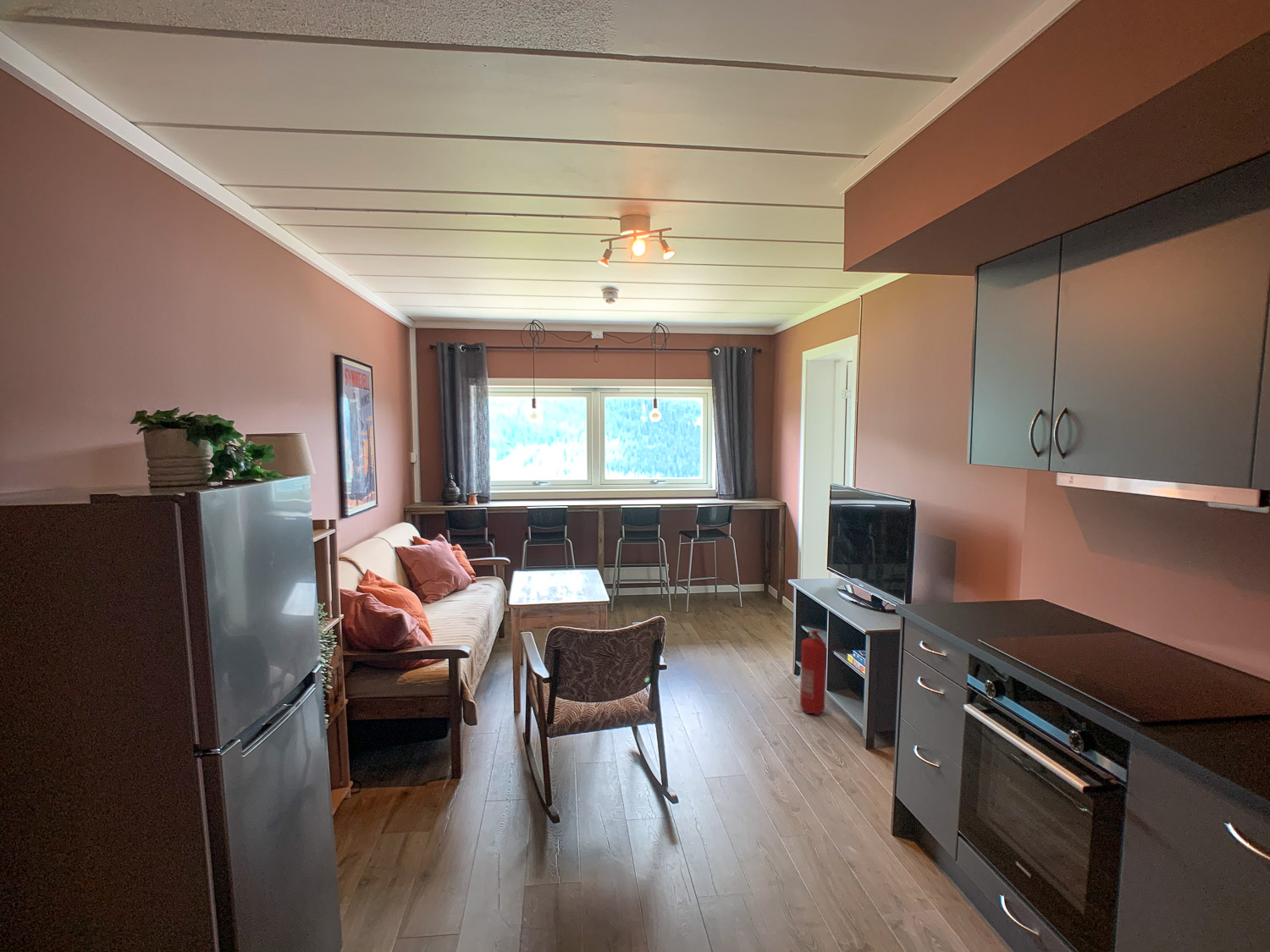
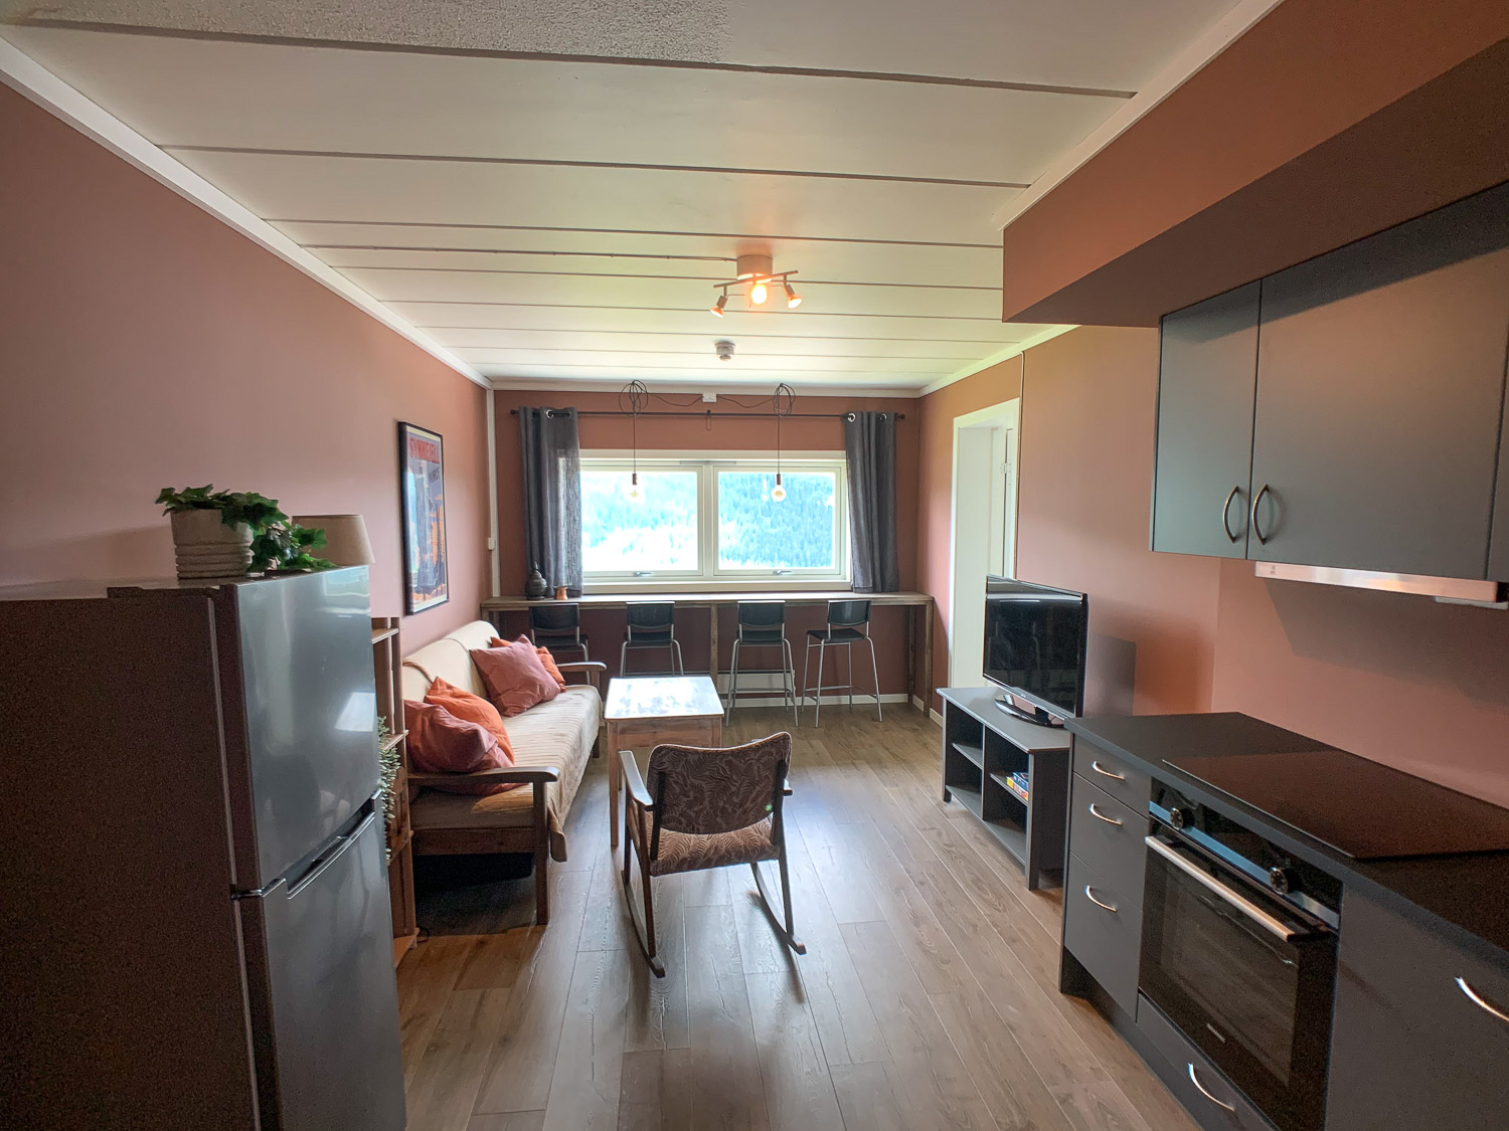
- fire extinguisher [799,629,827,716]
